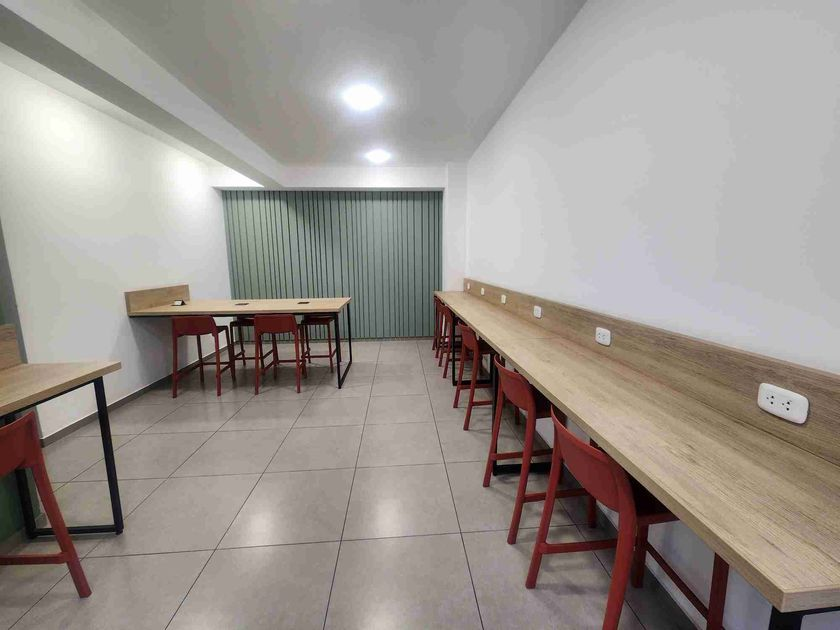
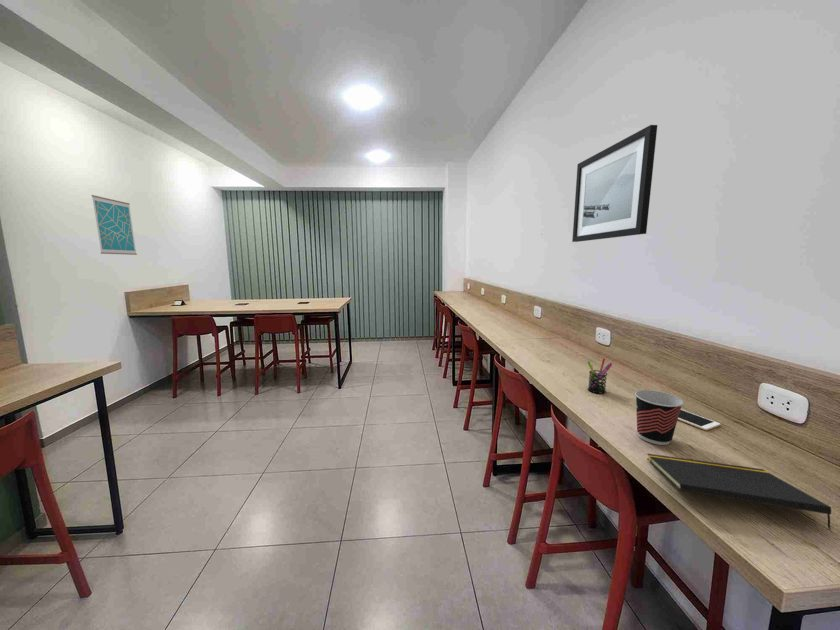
+ notepad [646,453,832,531]
+ pen holder [587,357,613,394]
+ wall art [571,124,658,243]
+ cell phone [677,408,721,431]
+ cup [634,389,684,446]
+ wall art [90,194,138,256]
